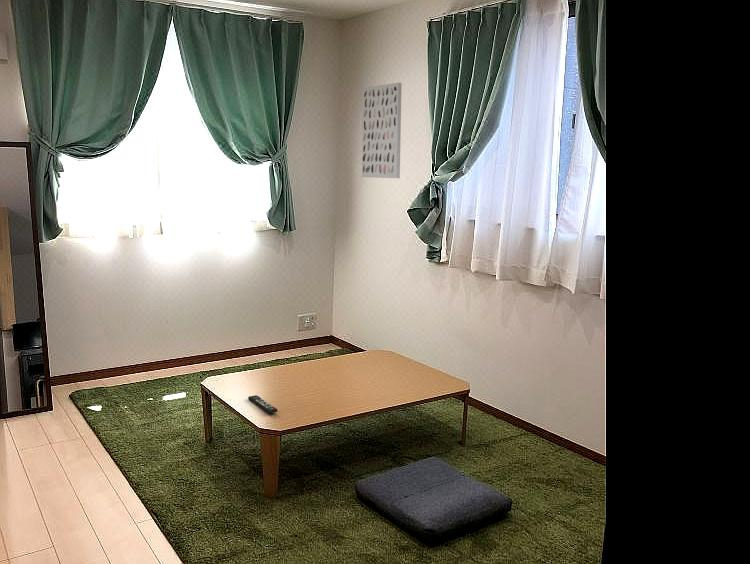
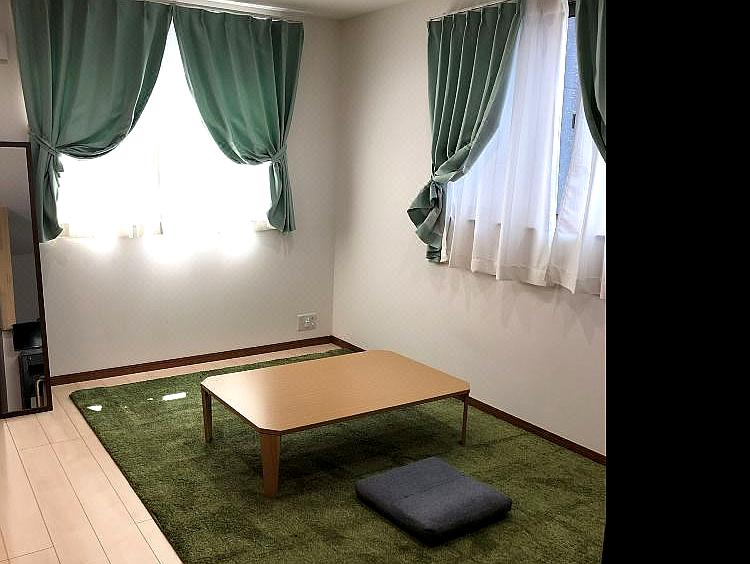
- wall art [361,82,403,179]
- remote control [247,394,279,414]
